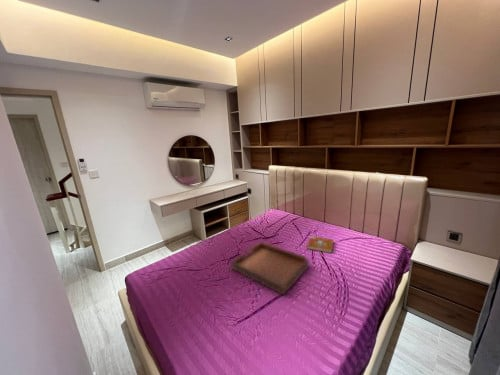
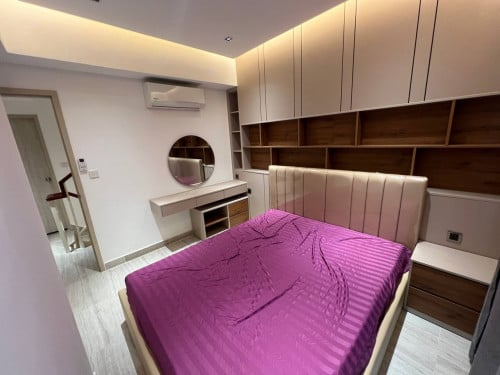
- book [306,235,335,254]
- serving tray [230,241,310,296]
